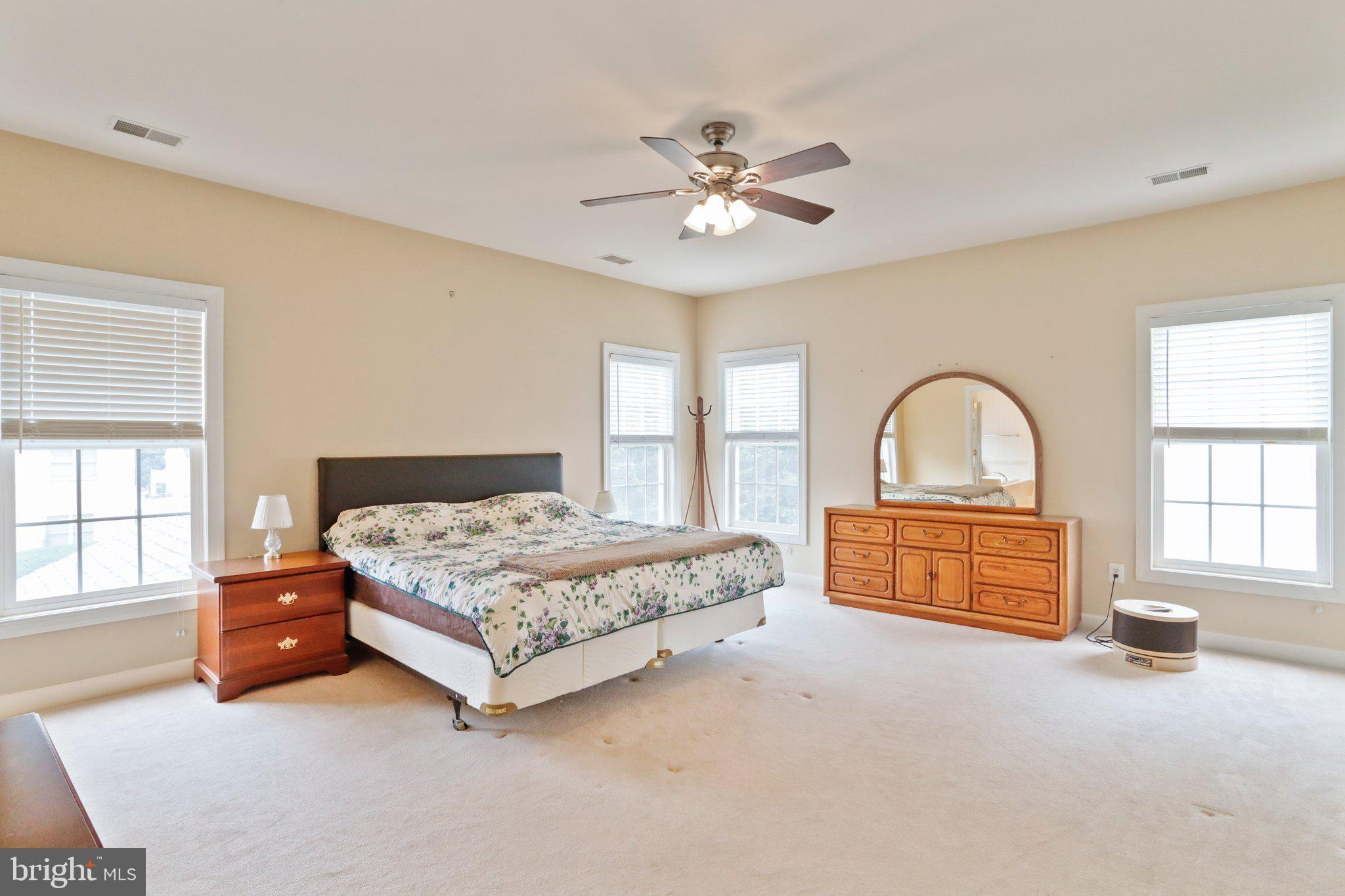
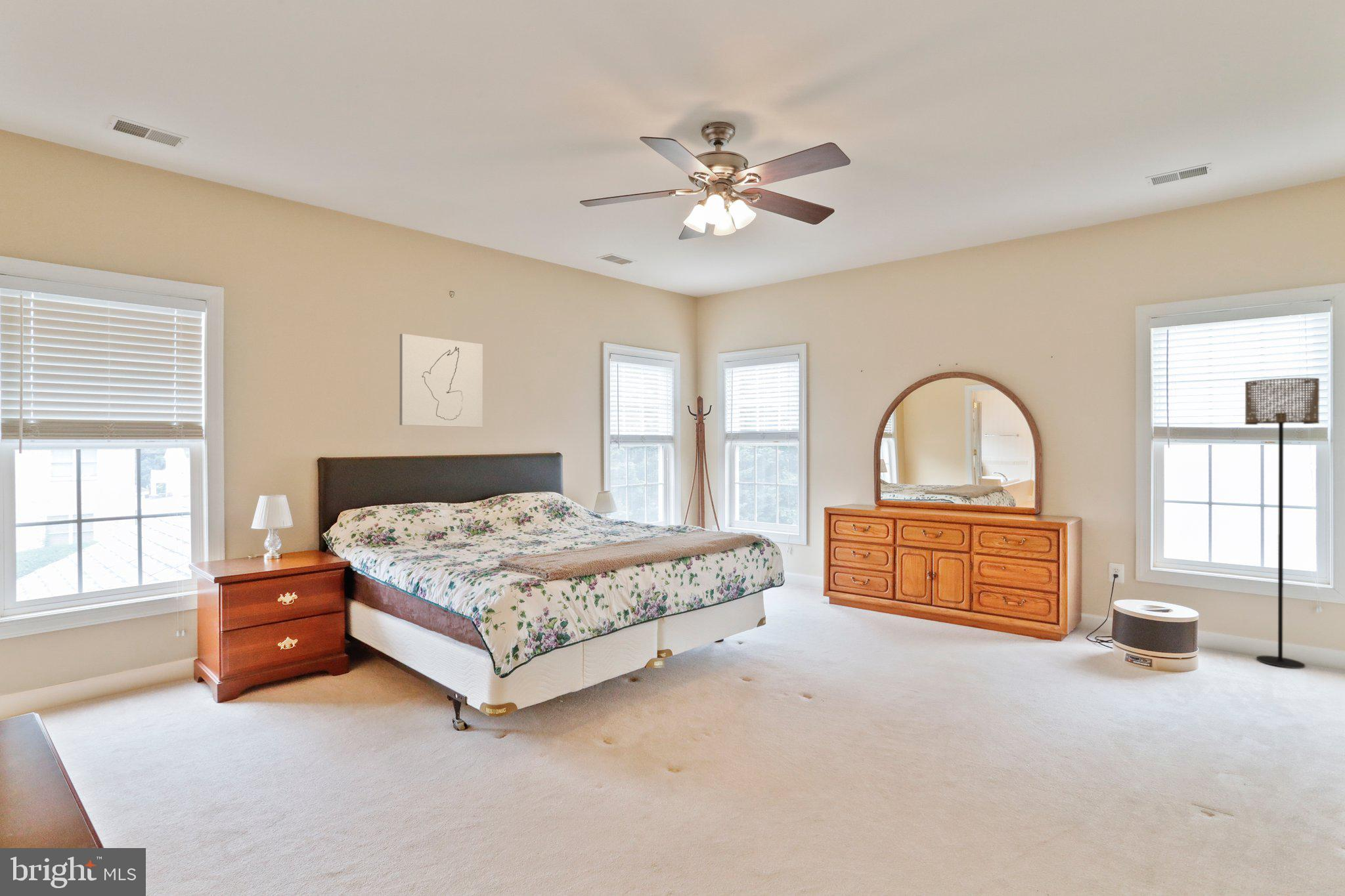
+ floor lamp [1245,377,1320,669]
+ wall art [399,333,483,428]
